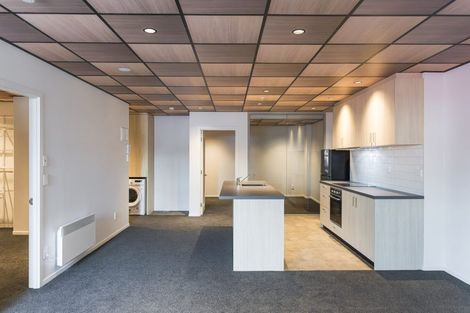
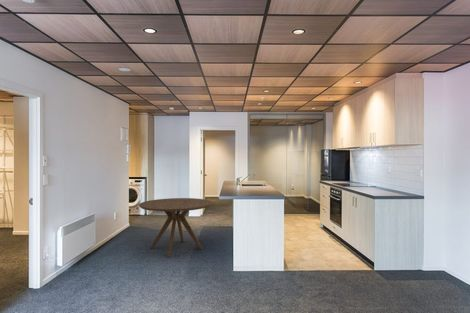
+ dining table [138,197,213,258]
